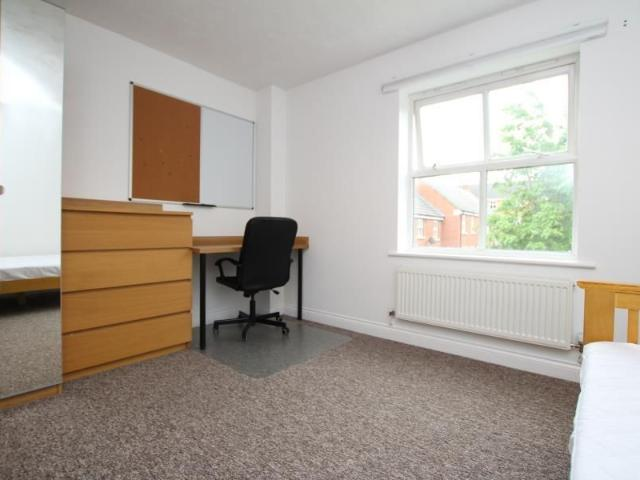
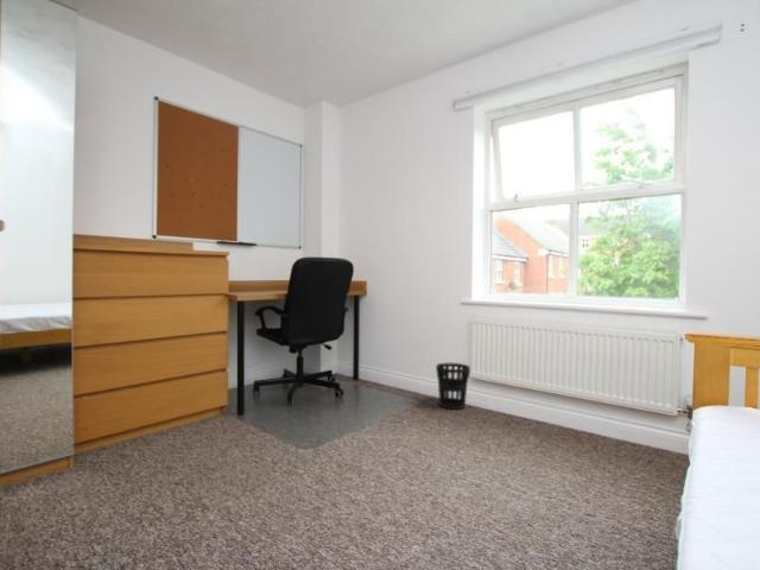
+ wastebasket [435,362,471,411]
